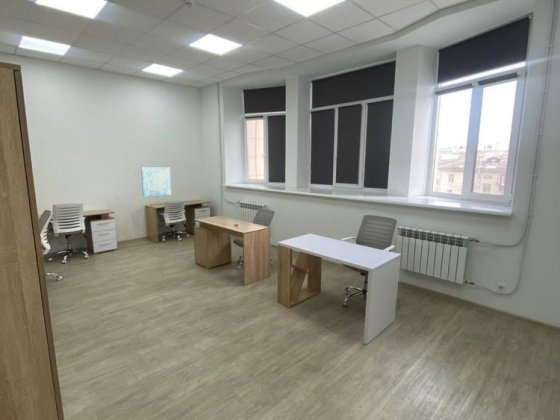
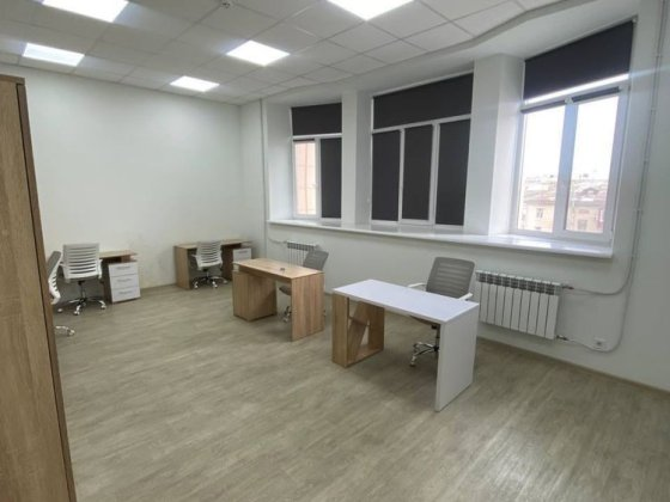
- wall art [140,166,172,197]
